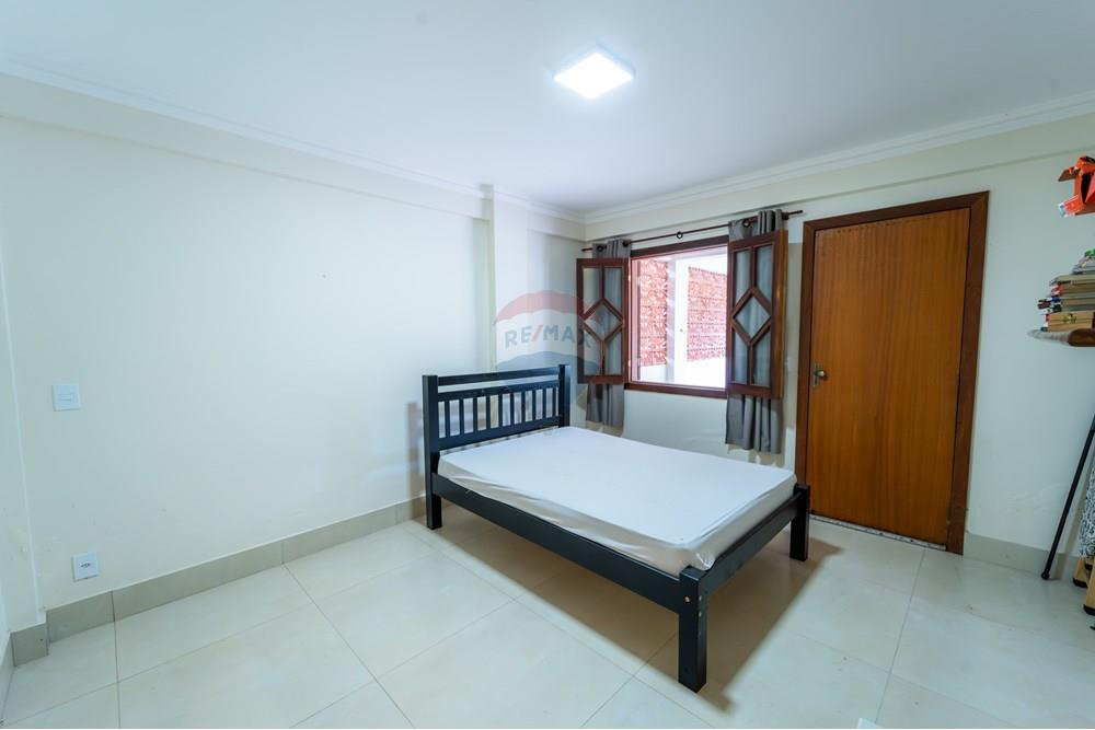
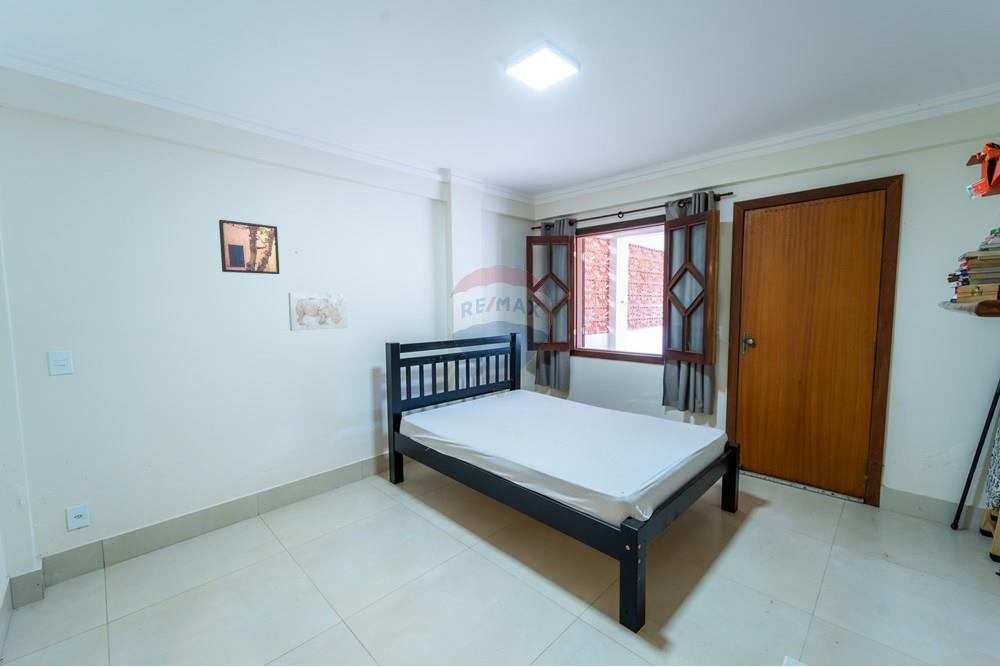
+ wall art [287,292,348,332]
+ wall art [218,219,281,275]
